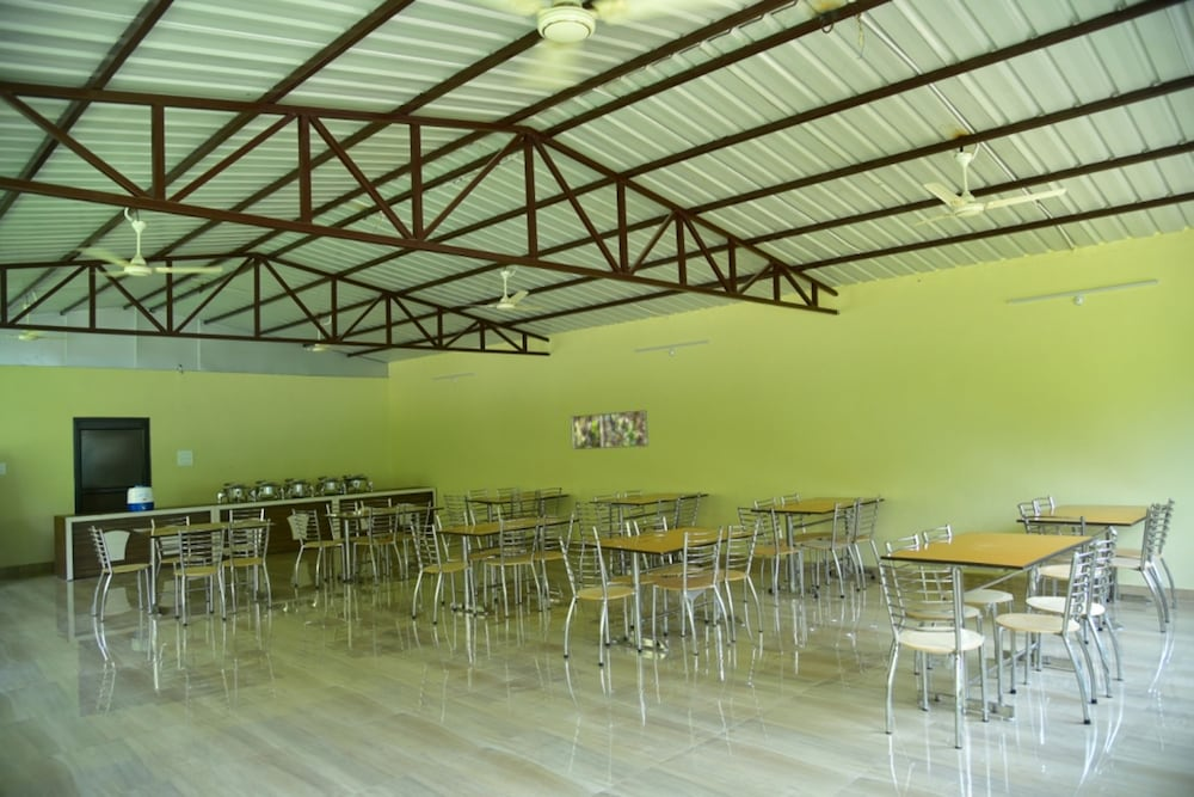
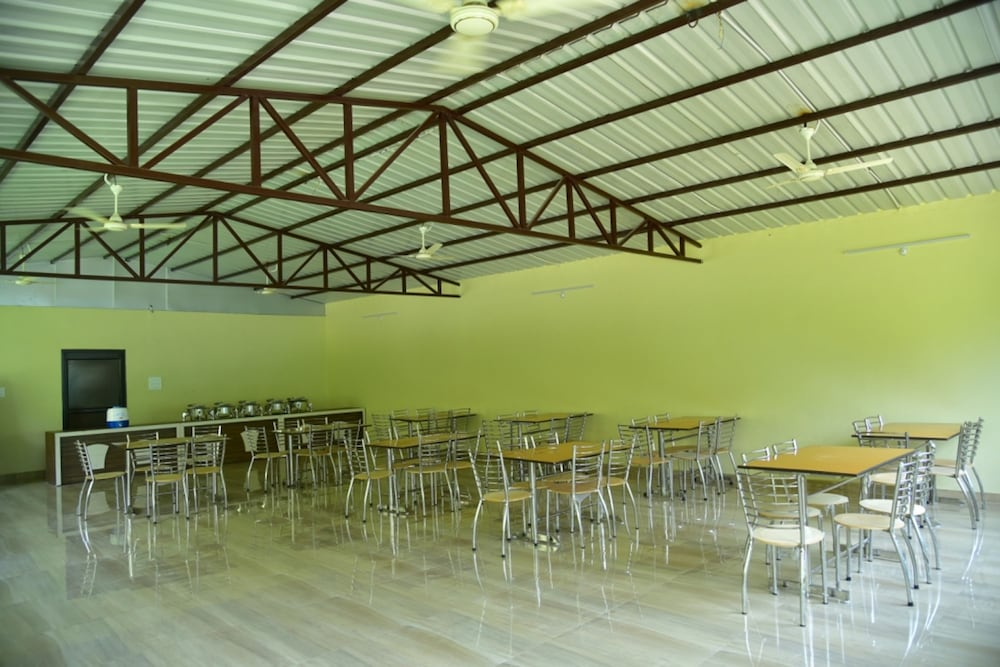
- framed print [570,409,650,450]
